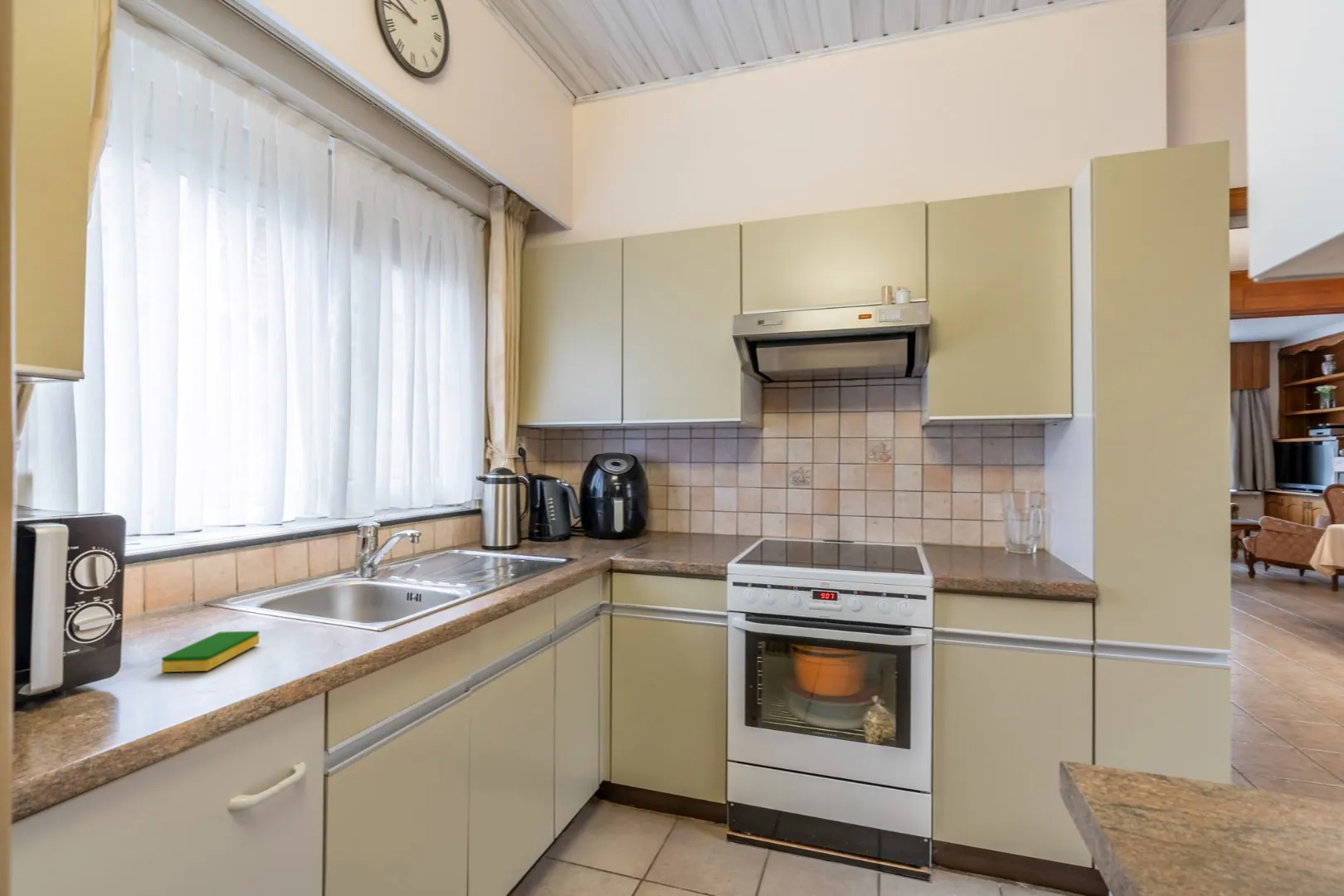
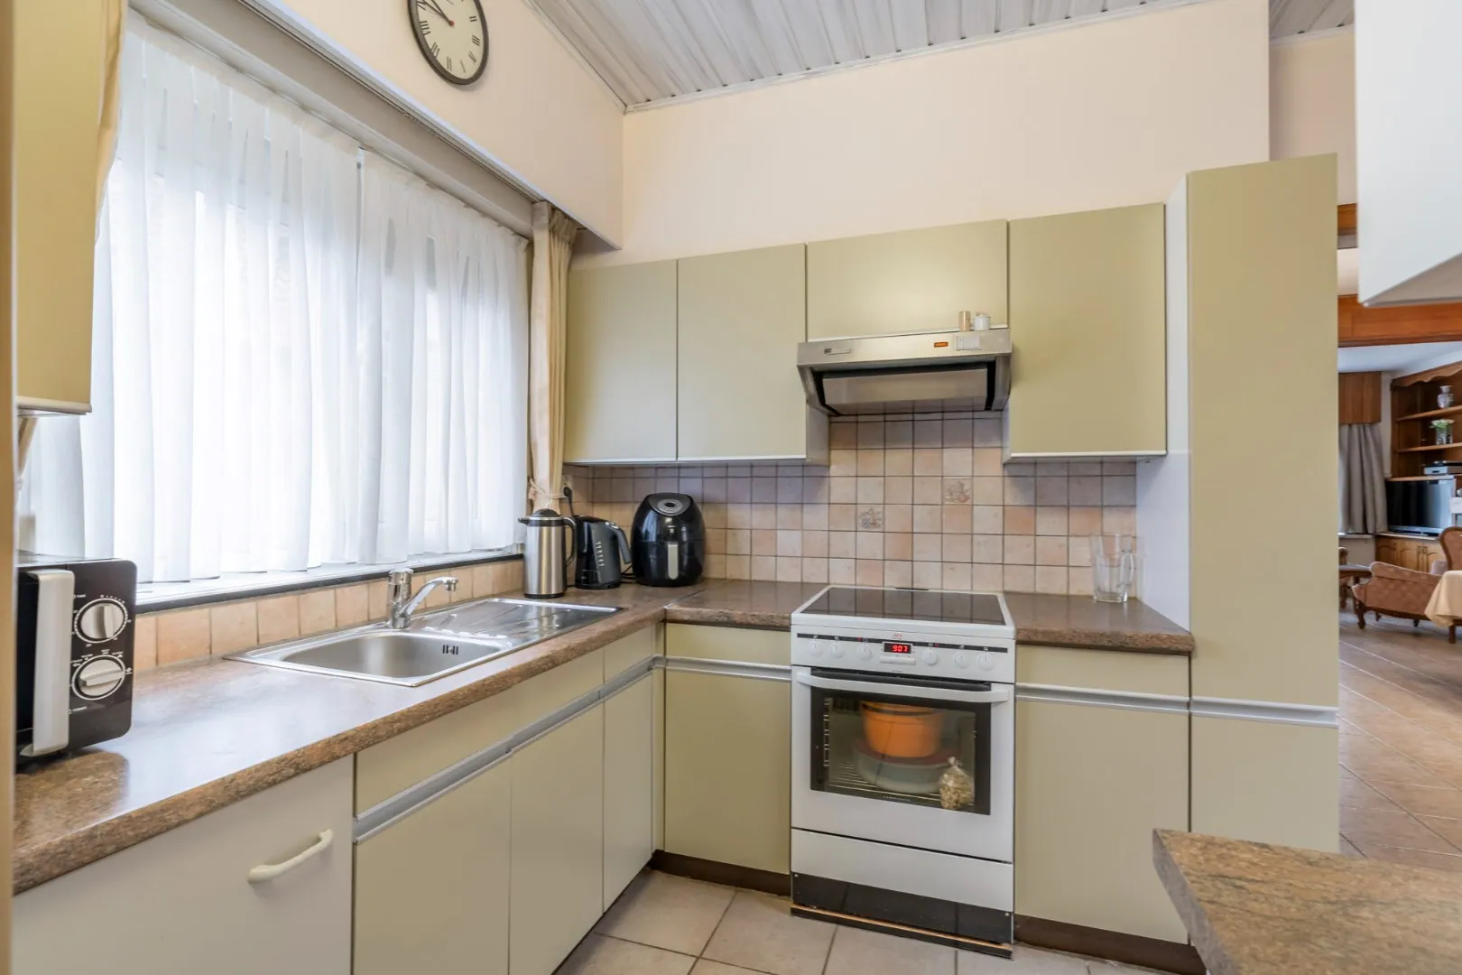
- dish sponge [161,631,260,673]
